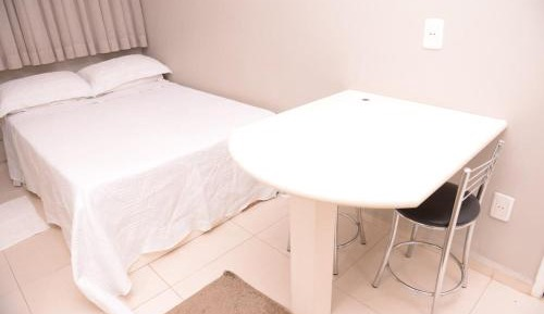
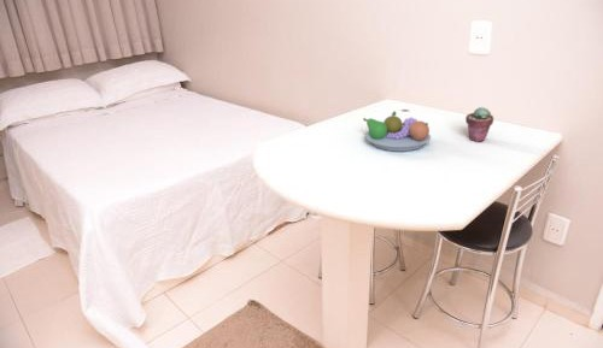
+ fruit bowl [362,110,432,152]
+ potted succulent [464,106,494,143]
